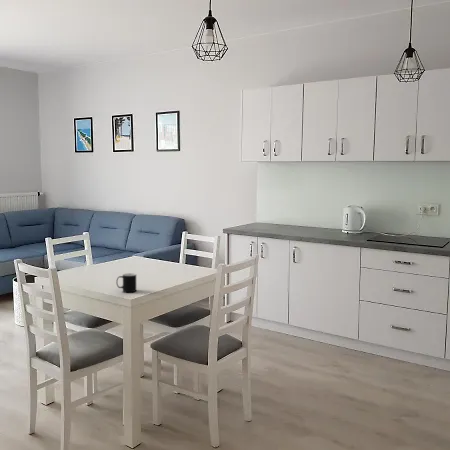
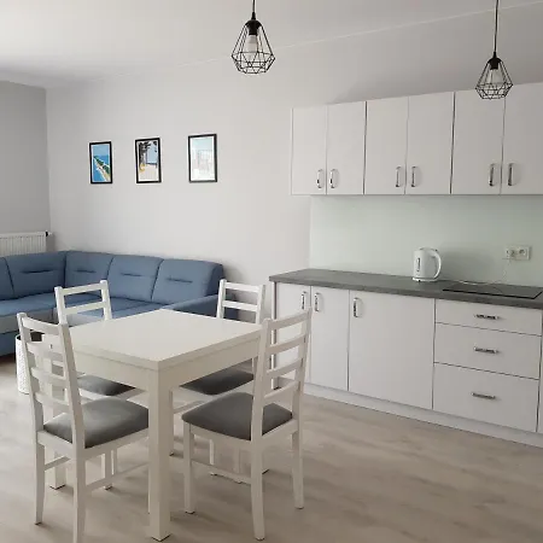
- cup [115,272,137,293]
